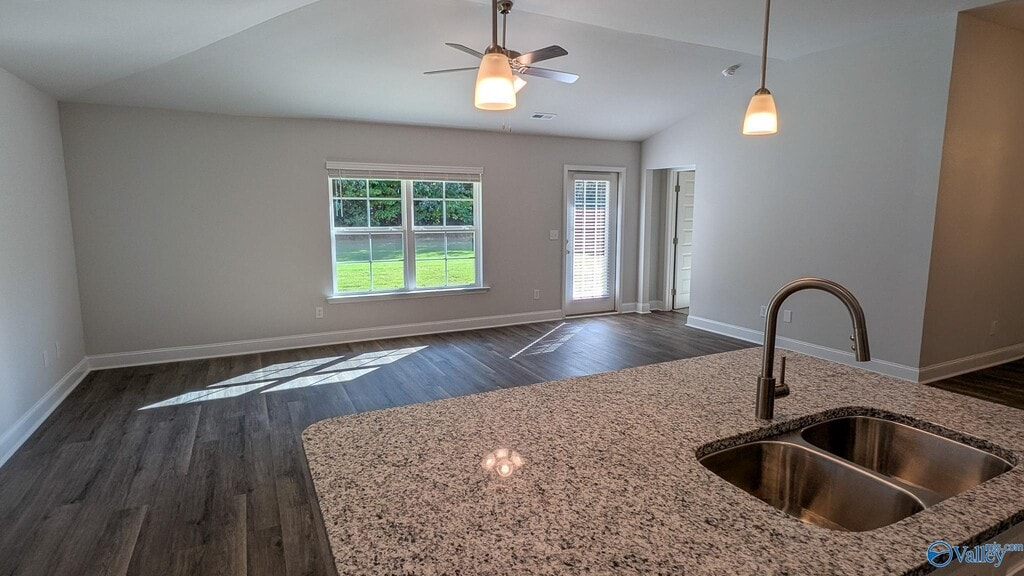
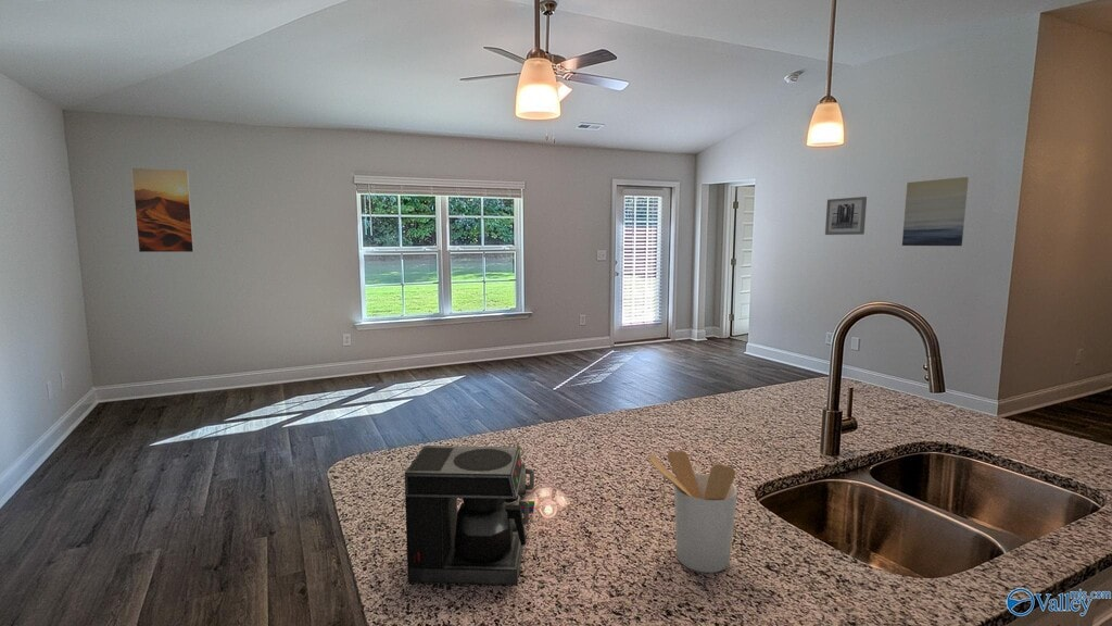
+ wall art [824,196,868,236]
+ wall art [901,176,970,247]
+ utensil holder [648,450,738,574]
+ coffee maker [404,441,535,586]
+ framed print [130,166,195,253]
